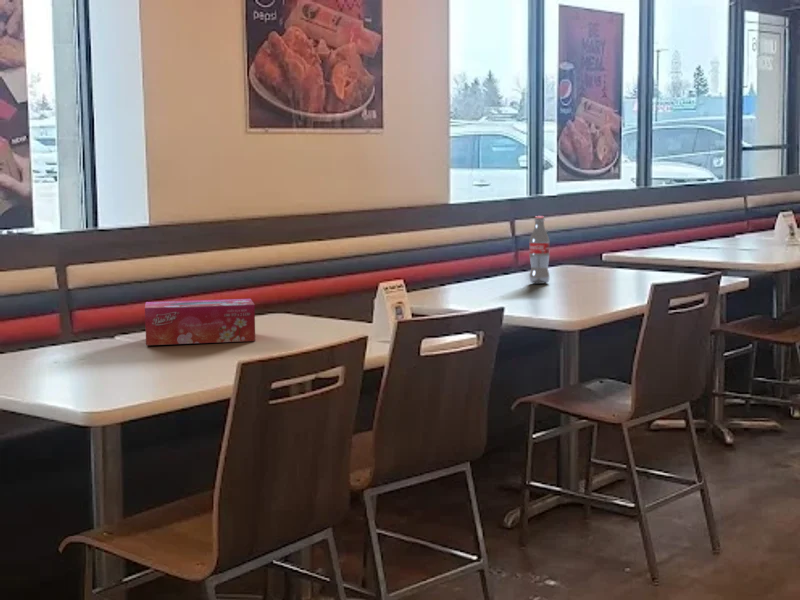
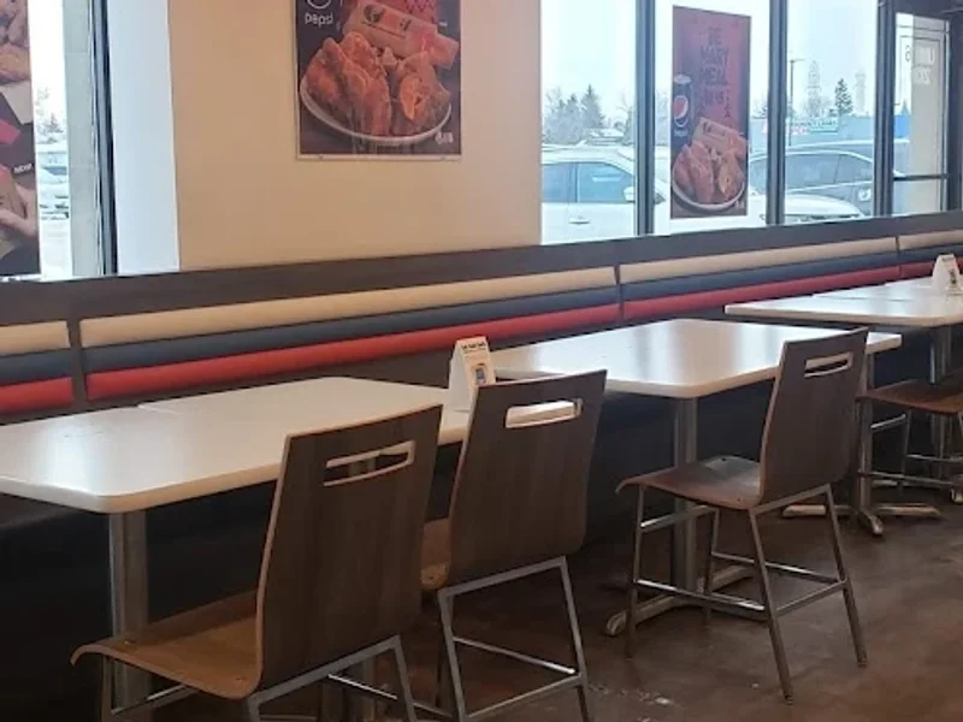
- tissue box [144,298,256,346]
- soda bottle [528,215,551,285]
